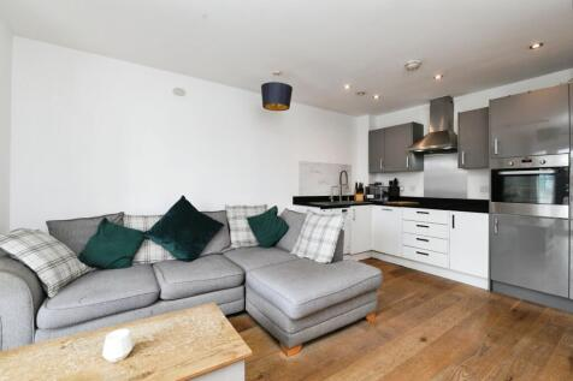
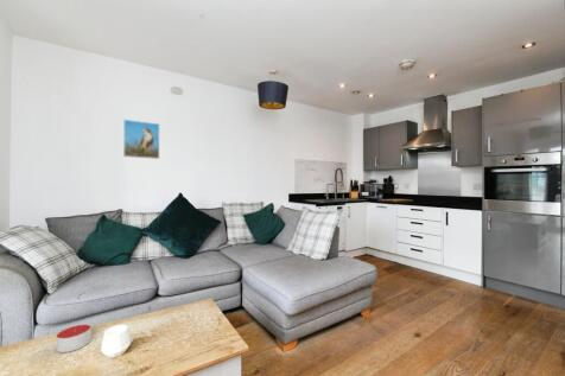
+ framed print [122,119,160,160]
+ candle [55,323,93,353]
